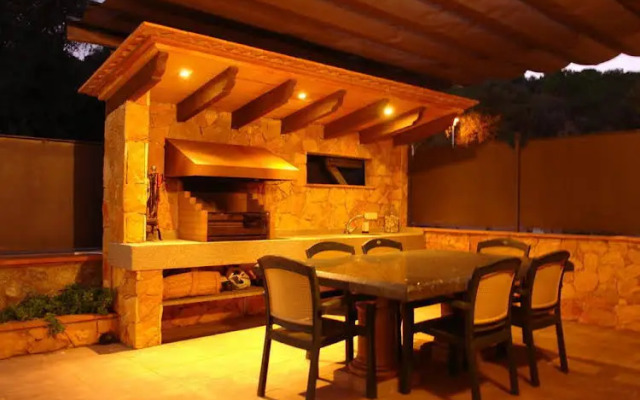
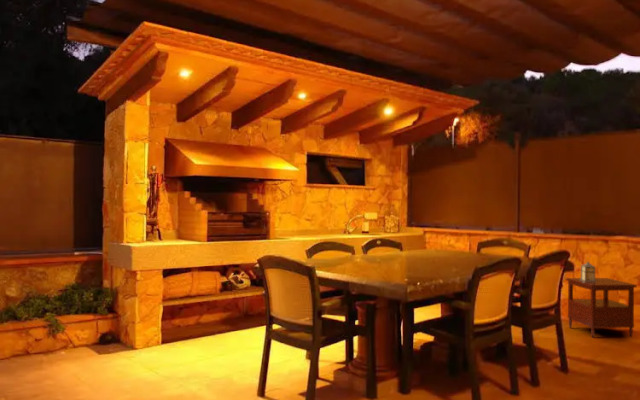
+ lantern [580,252,597,282]
+ side table [565,277,638,339]
